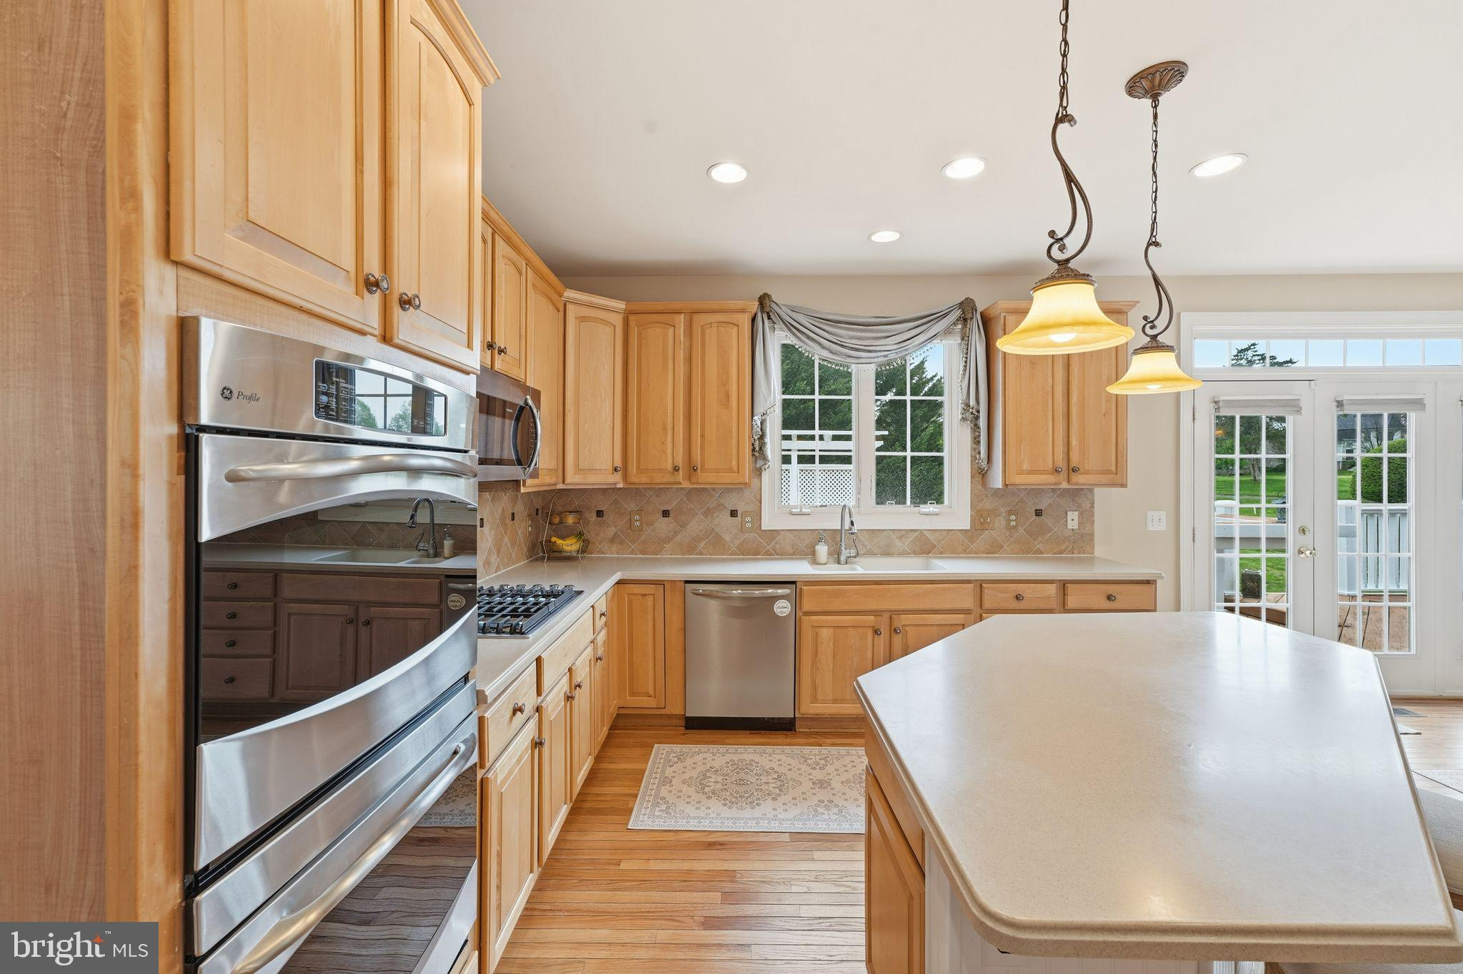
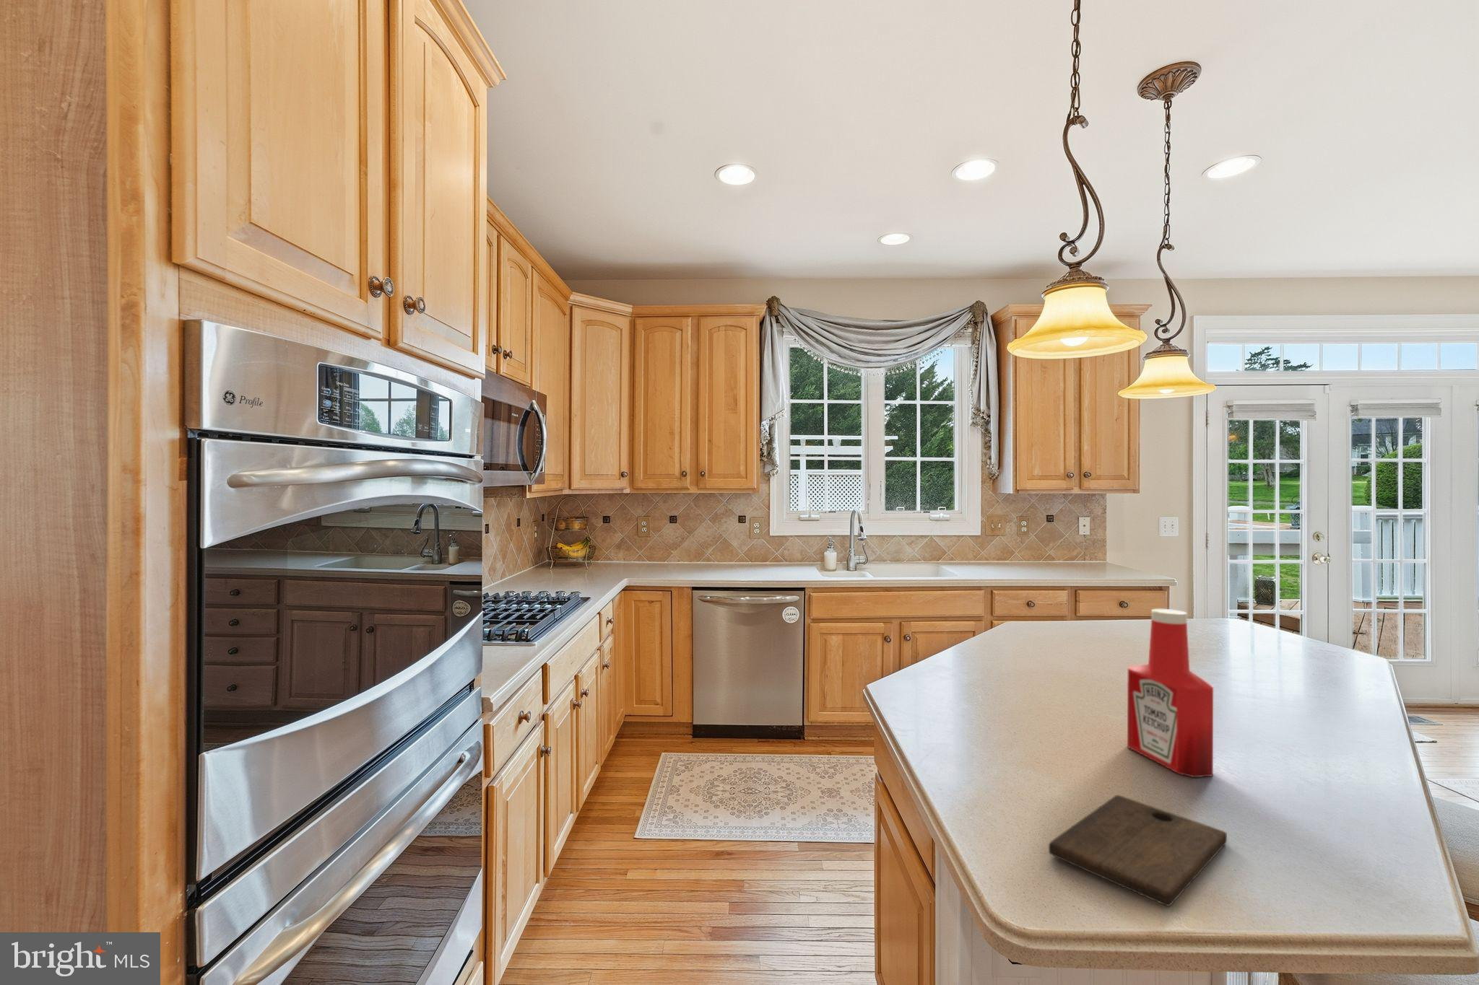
+ cutting board [1048,795,1227,907]
+ soap bottle [1127,608,1214,778]
